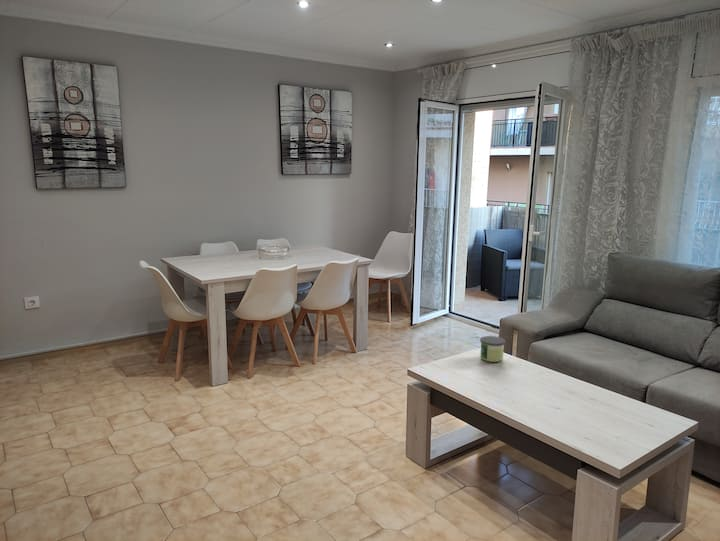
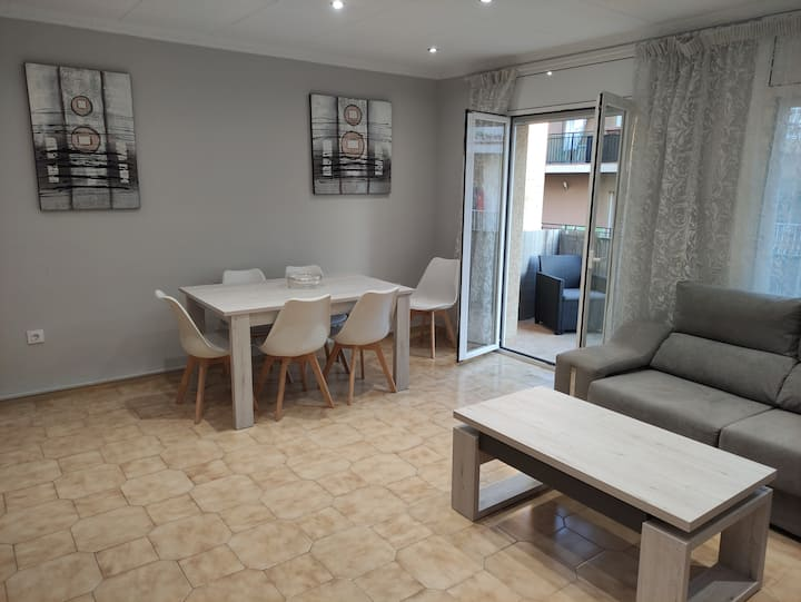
- candle [479,335,506,363]
